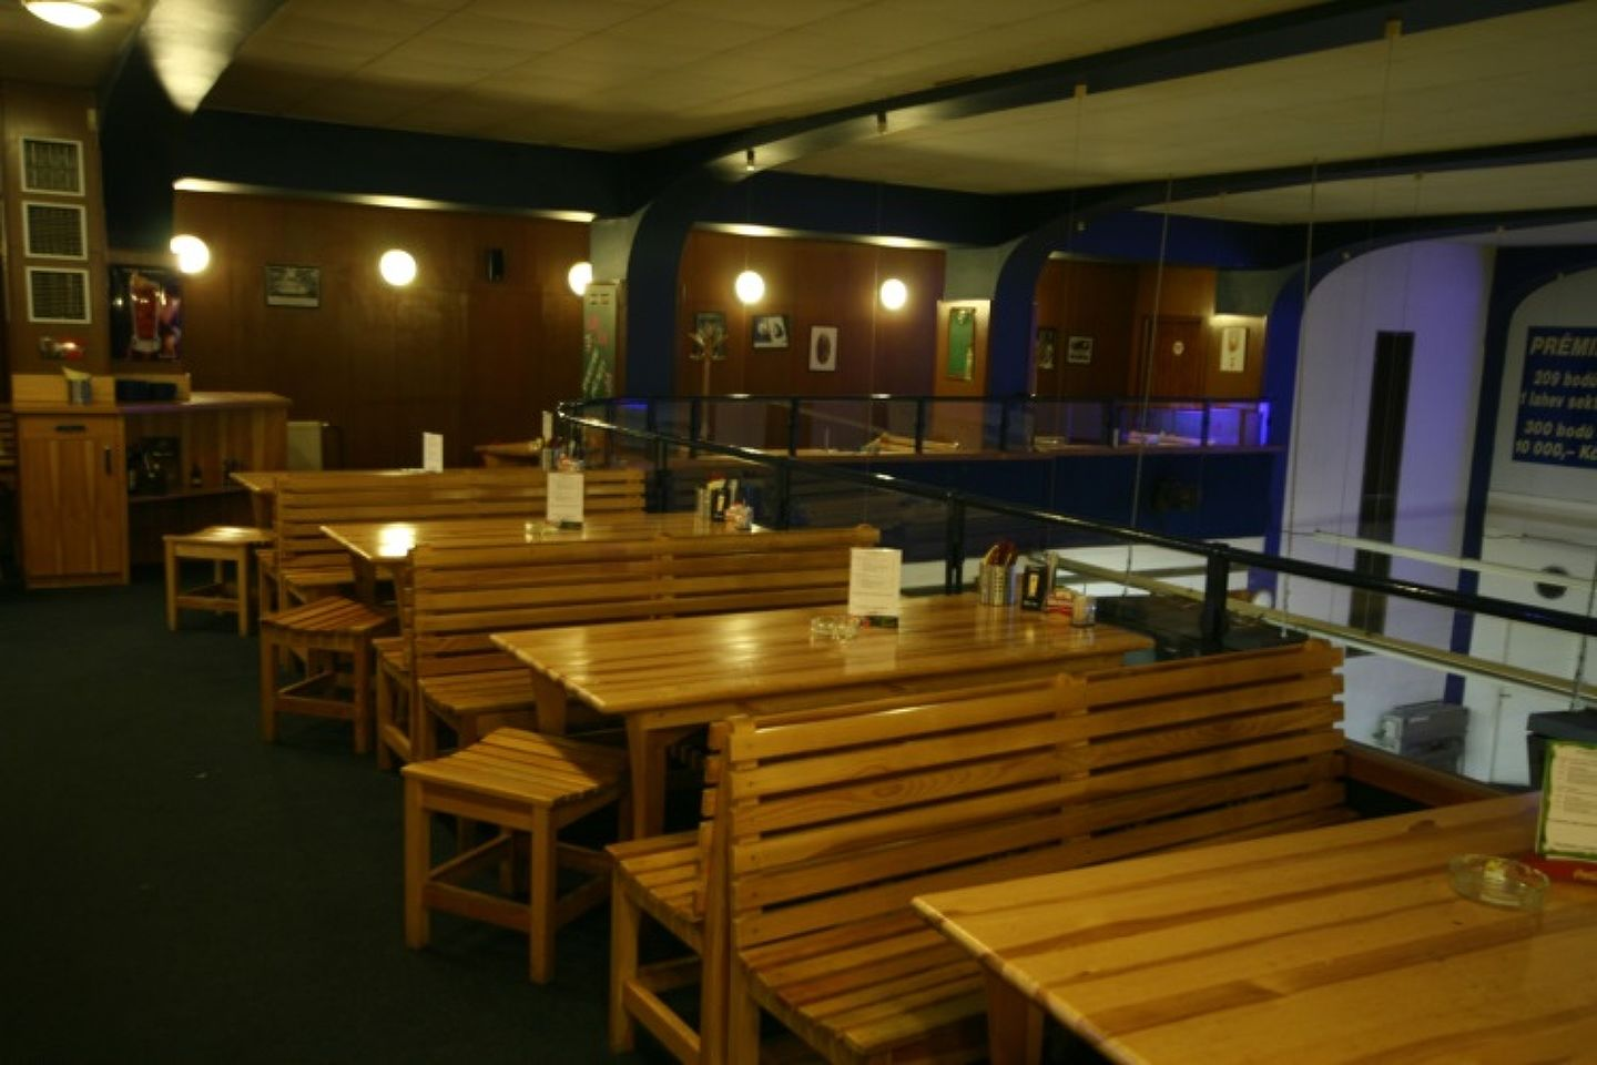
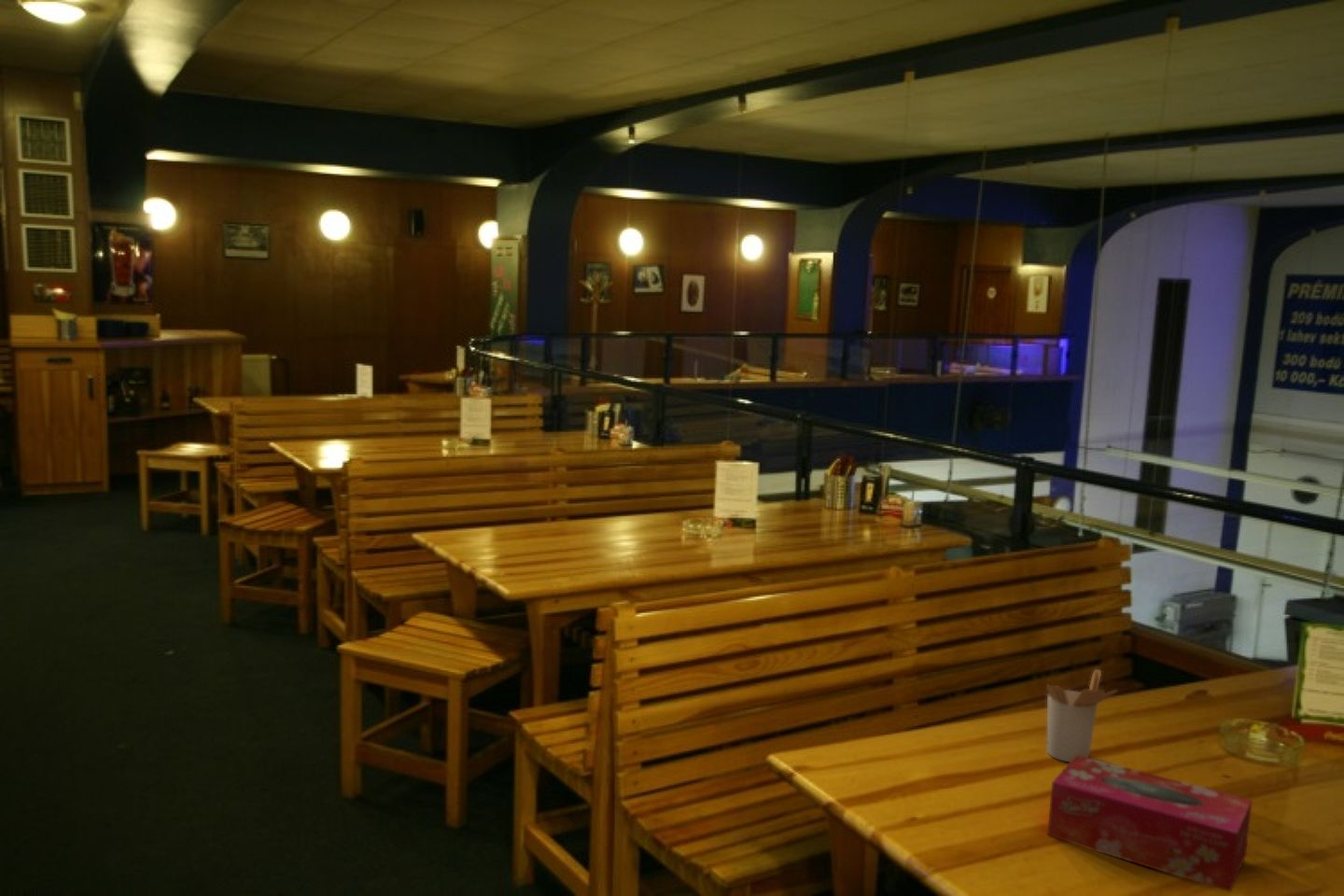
+ utensil holder [1045,668,1119,763]
+ tissue box [1047,755,1253,893]
